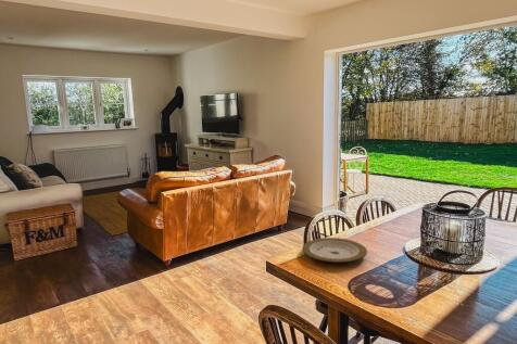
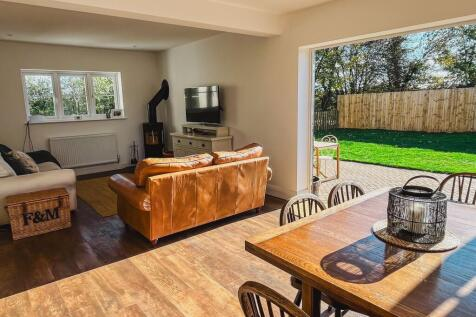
- plate [301,237,368,264]
